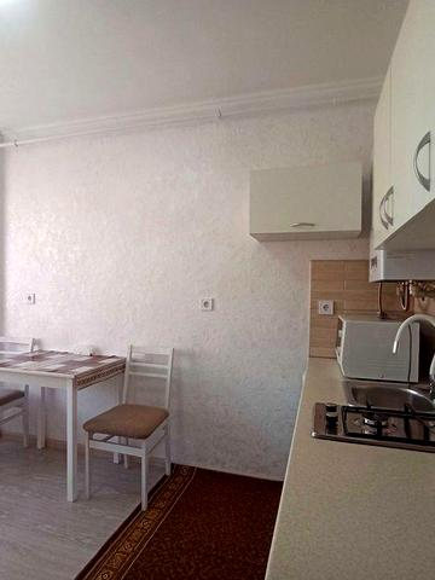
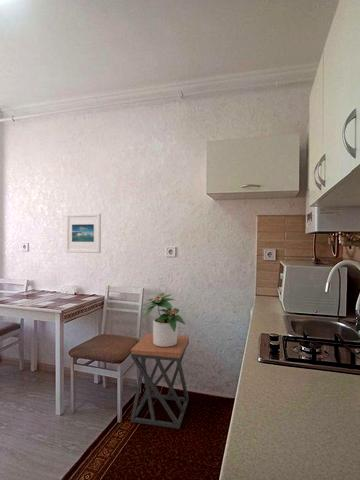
+ stool [130,332,190,430]
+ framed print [65,212,102,254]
+ potted plant [141,292,186,347]
